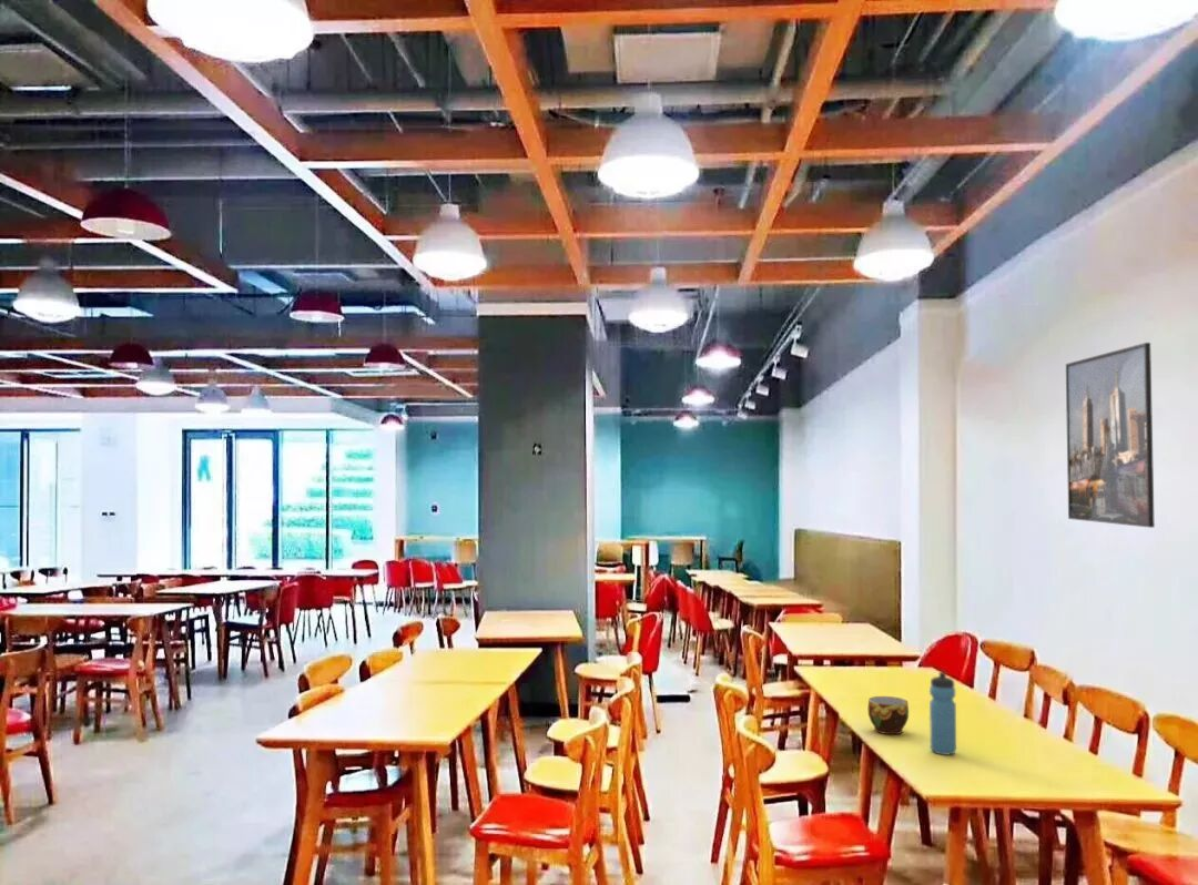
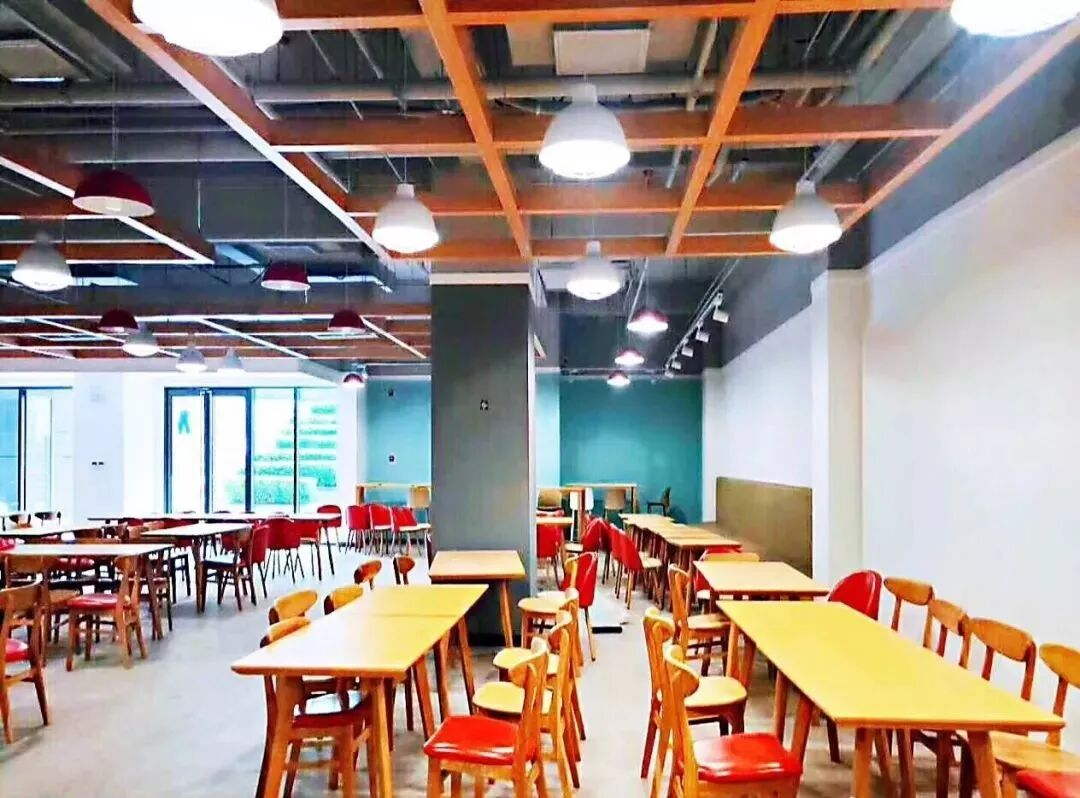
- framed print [1065,342,1156,529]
- water bottle [928,671,957,756]
- cup [867,695,910,735]
